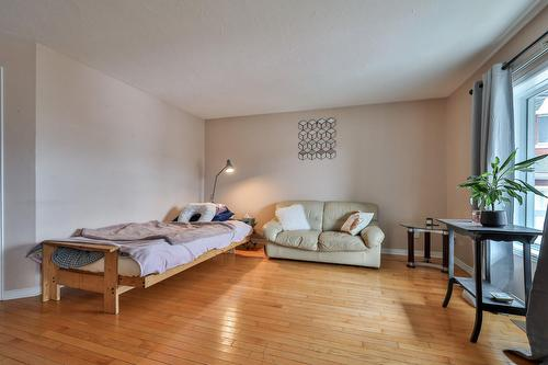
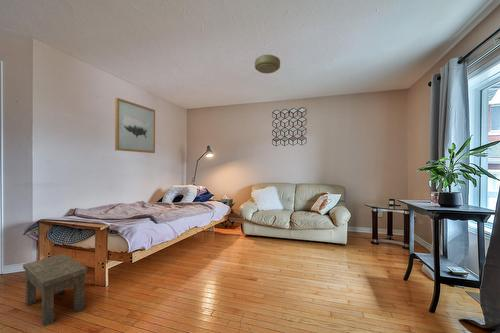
+ wall art [114,97,156,154]
+ side table [22,253,88,327]
+ ceiling light [254,54,281,74]
